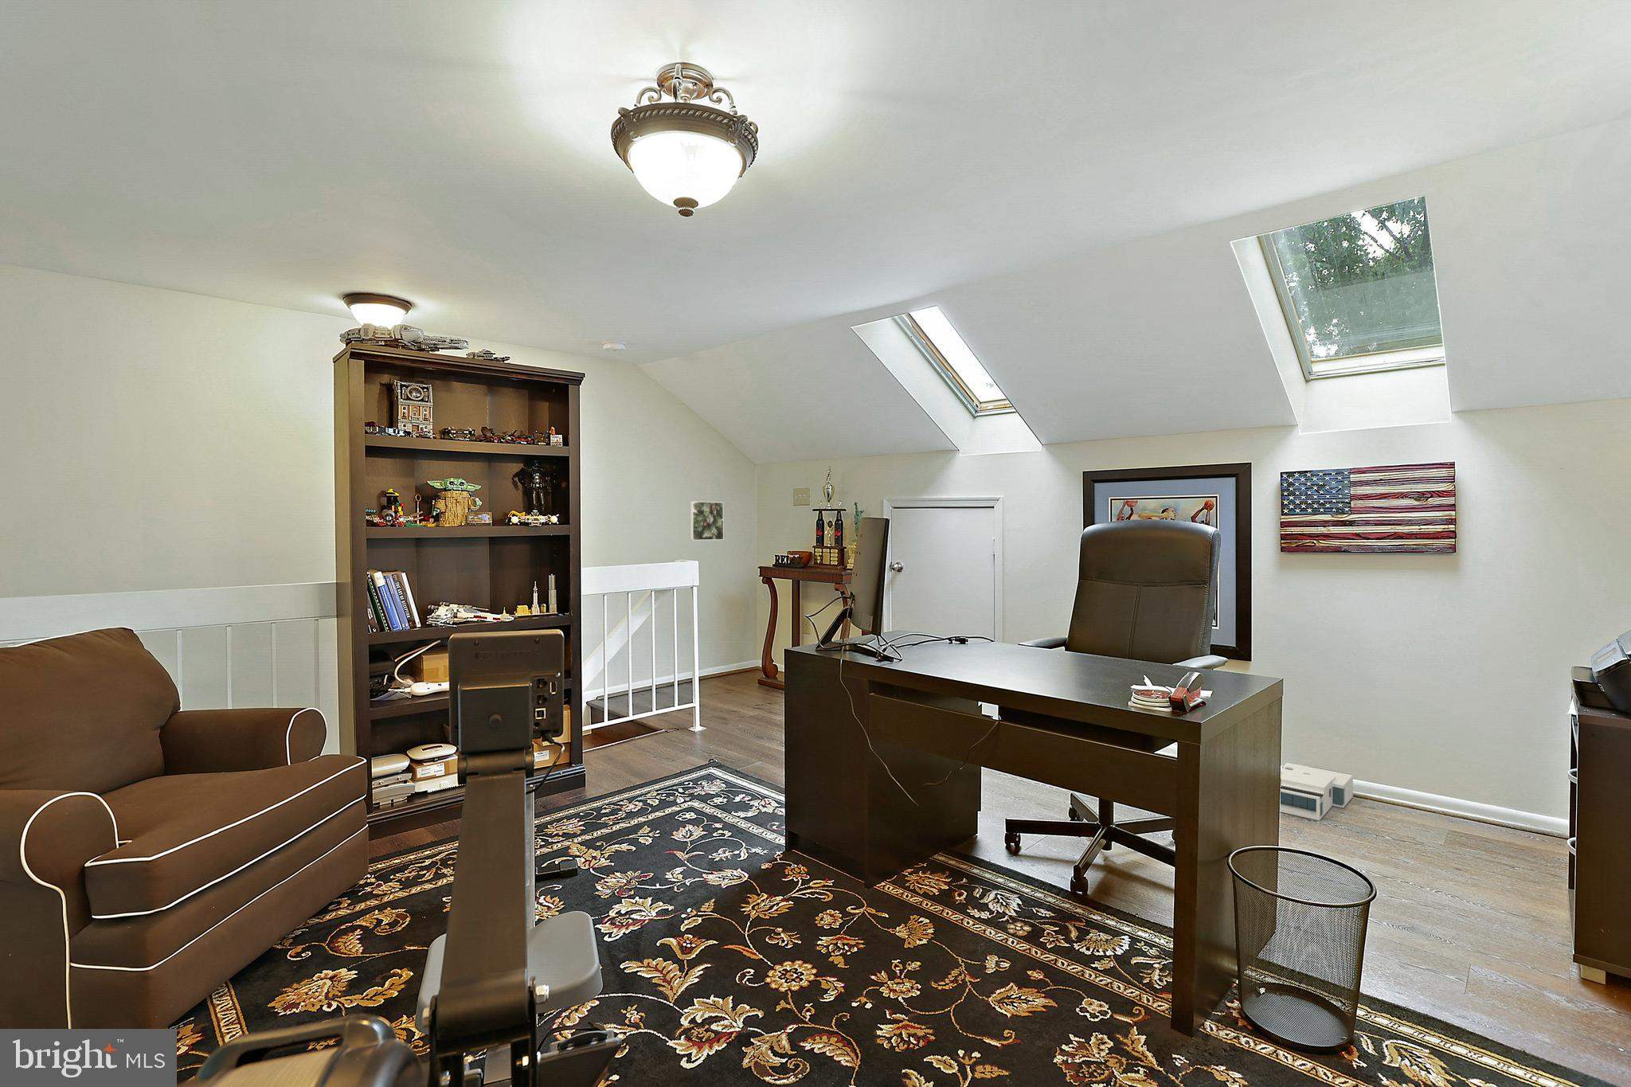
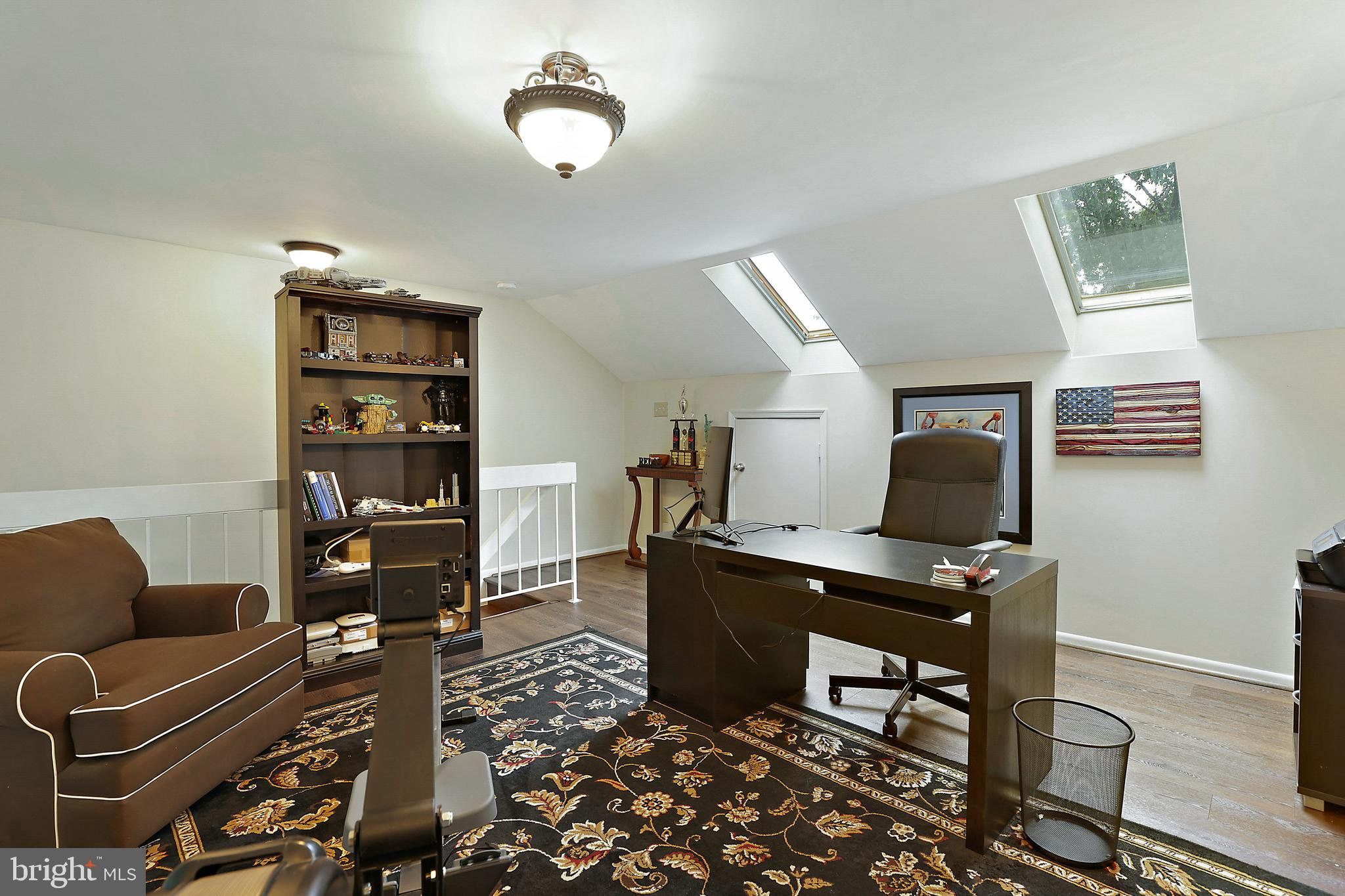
- architectural model [1279,762,1353,821]
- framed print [690,501,725,541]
